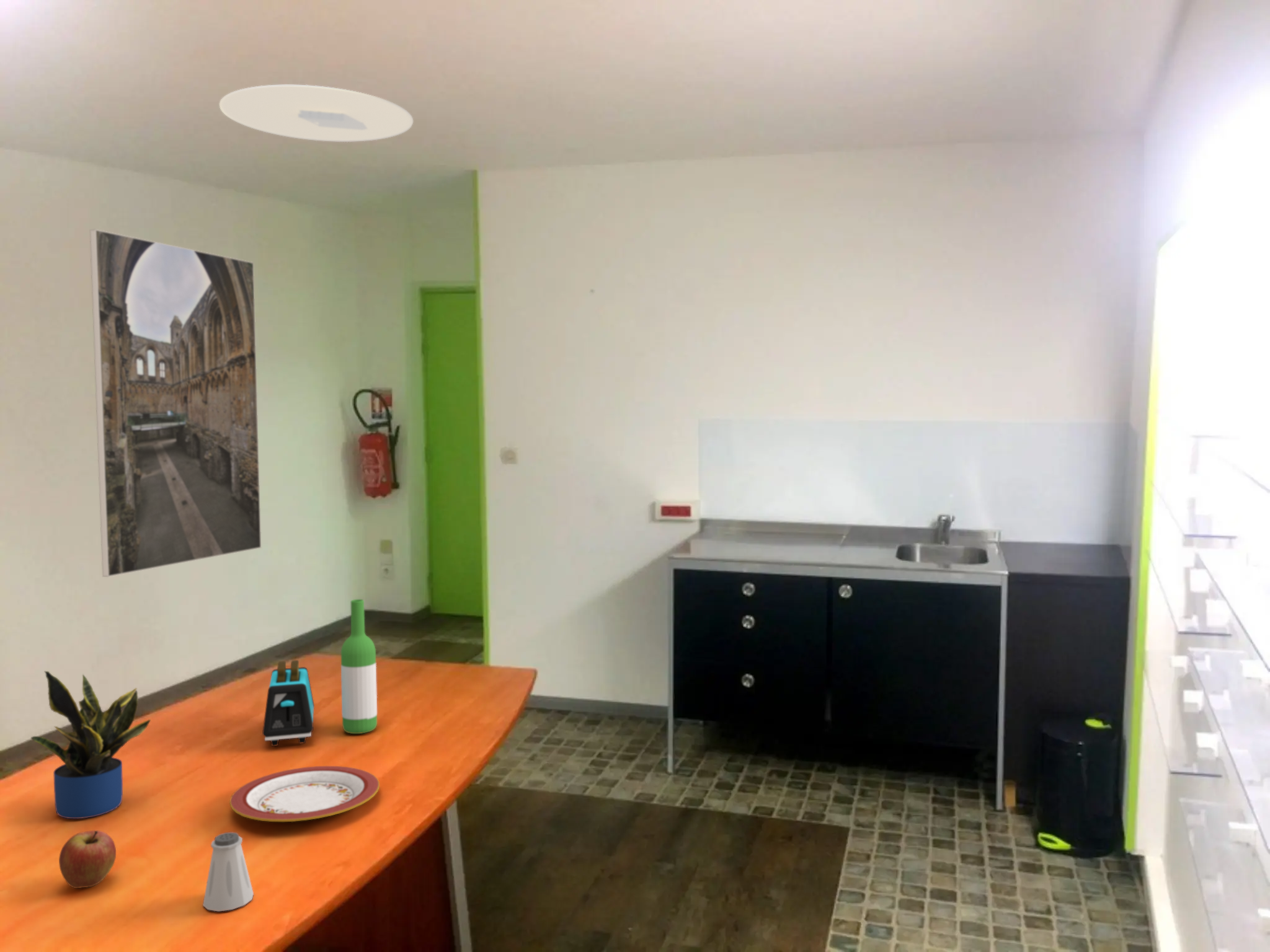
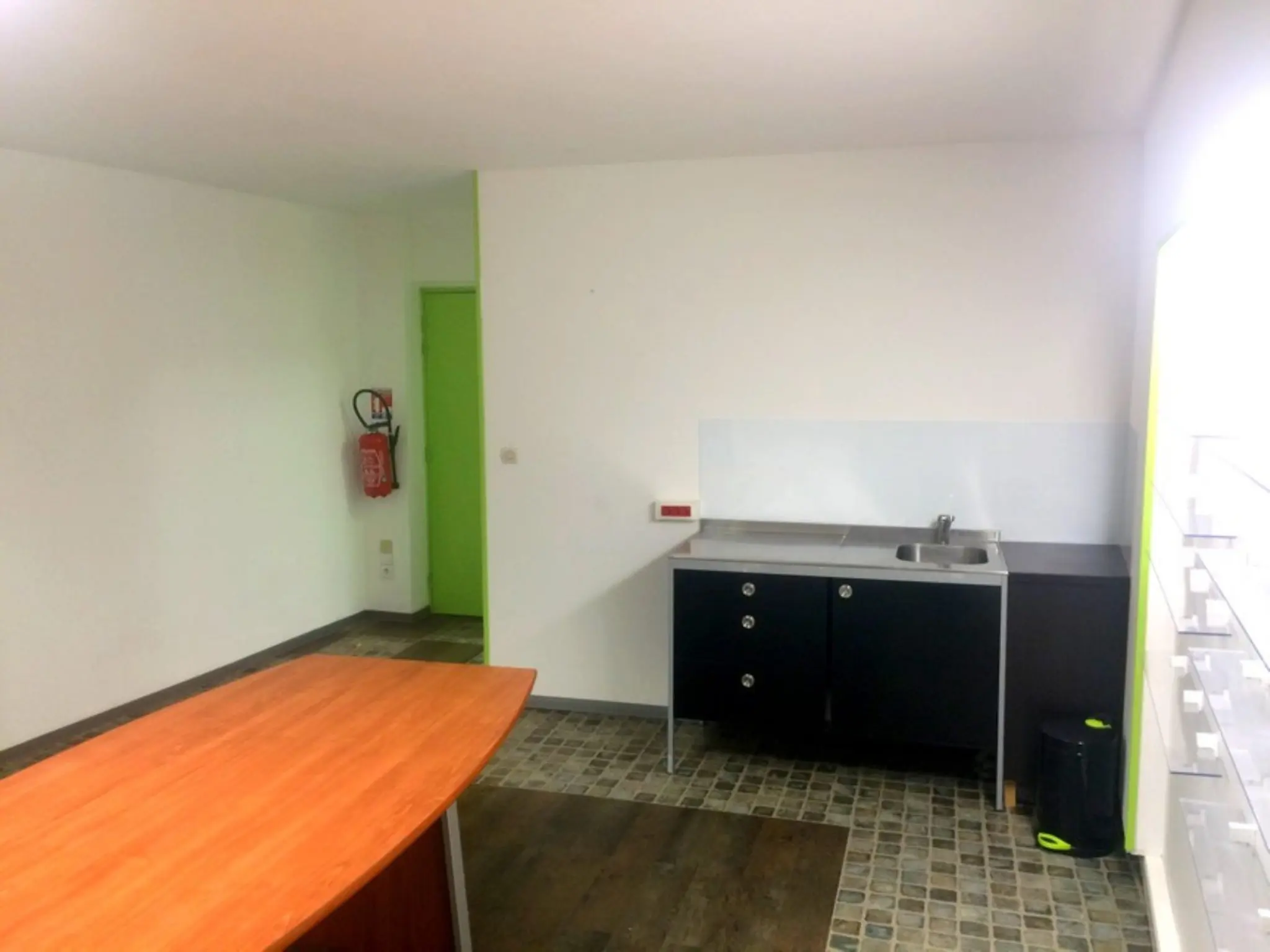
- plate [229,765,380,822]
- toaster [262,659,315,747]
- potted plant [30,671,151,819]
- apple [58,830,117,889]
- ceiling light [219,84,414,143]
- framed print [89,229,262,578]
- saltshaker [202,832,254,912]
- wine bottle [340,599,378,734]
